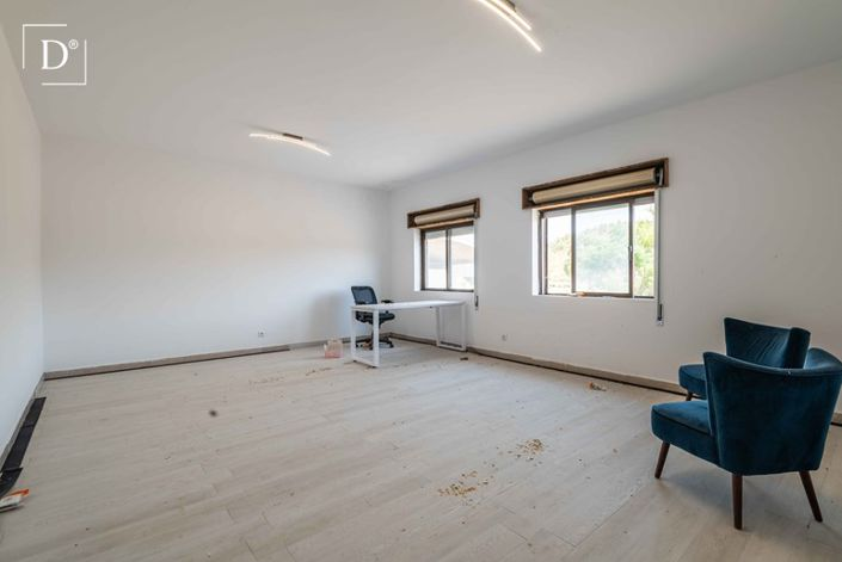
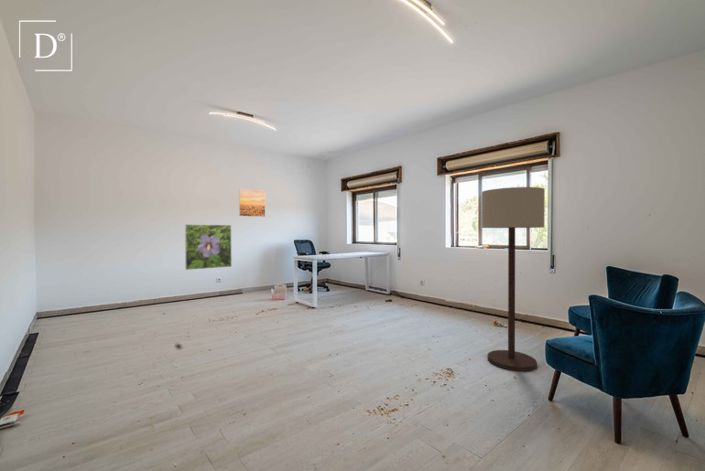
+ floor lamp [481,186,546,372]
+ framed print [184,223,233,271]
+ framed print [238,188,266,218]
